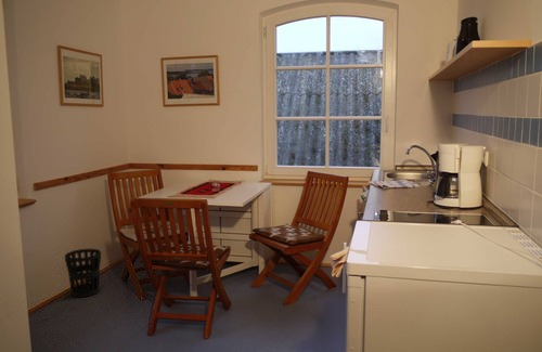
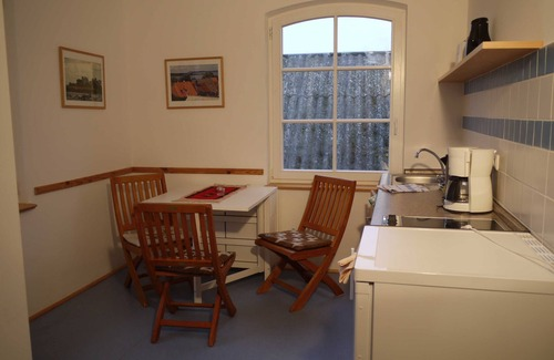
- wastebasket [64,248,102,298]
